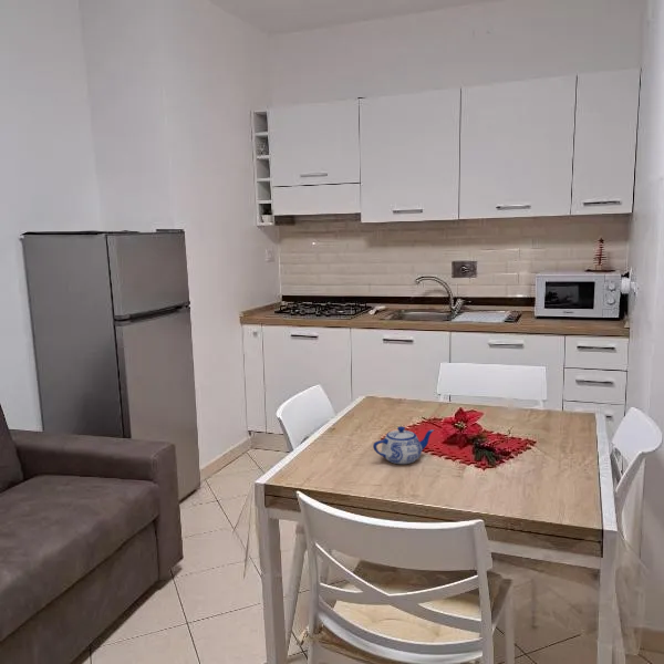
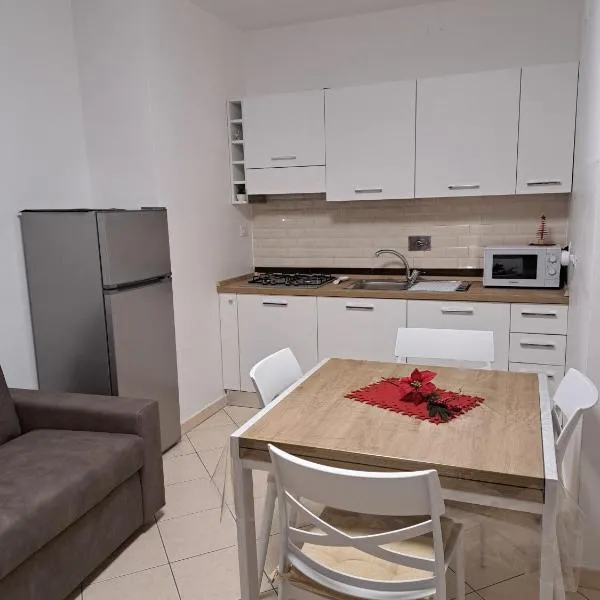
- teapot [372,425,435,465]
